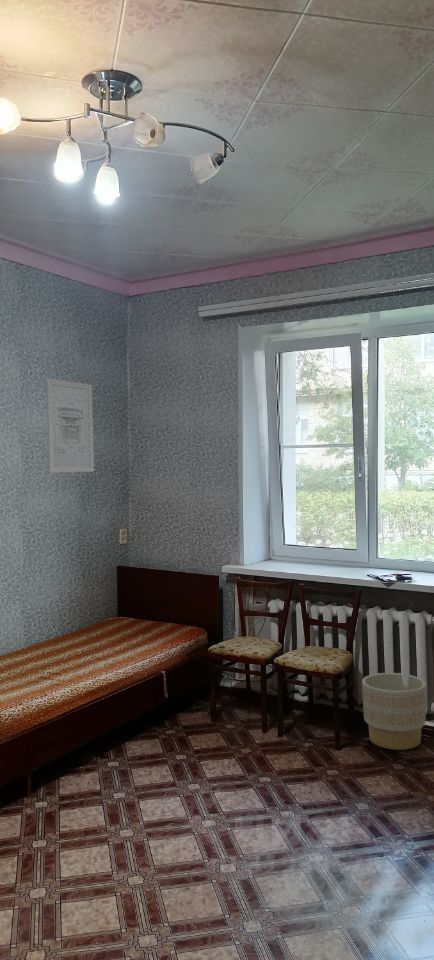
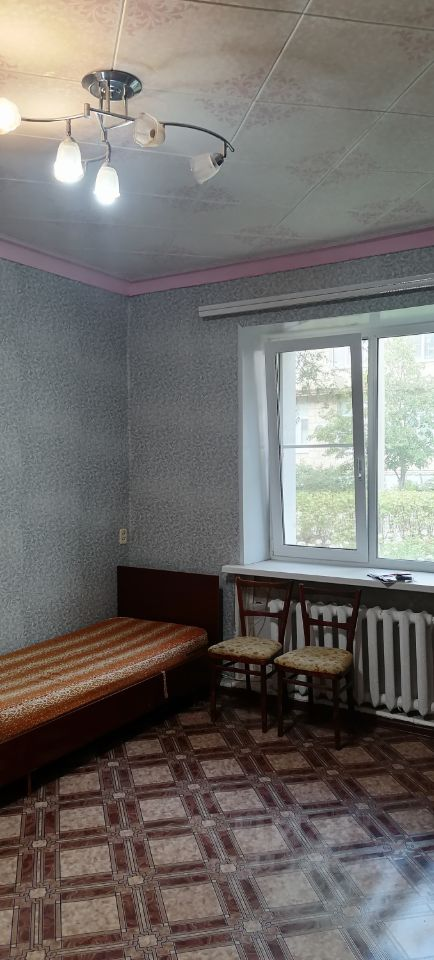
- planter [361,672,427,751]
- wall art [45,377,95,473]
